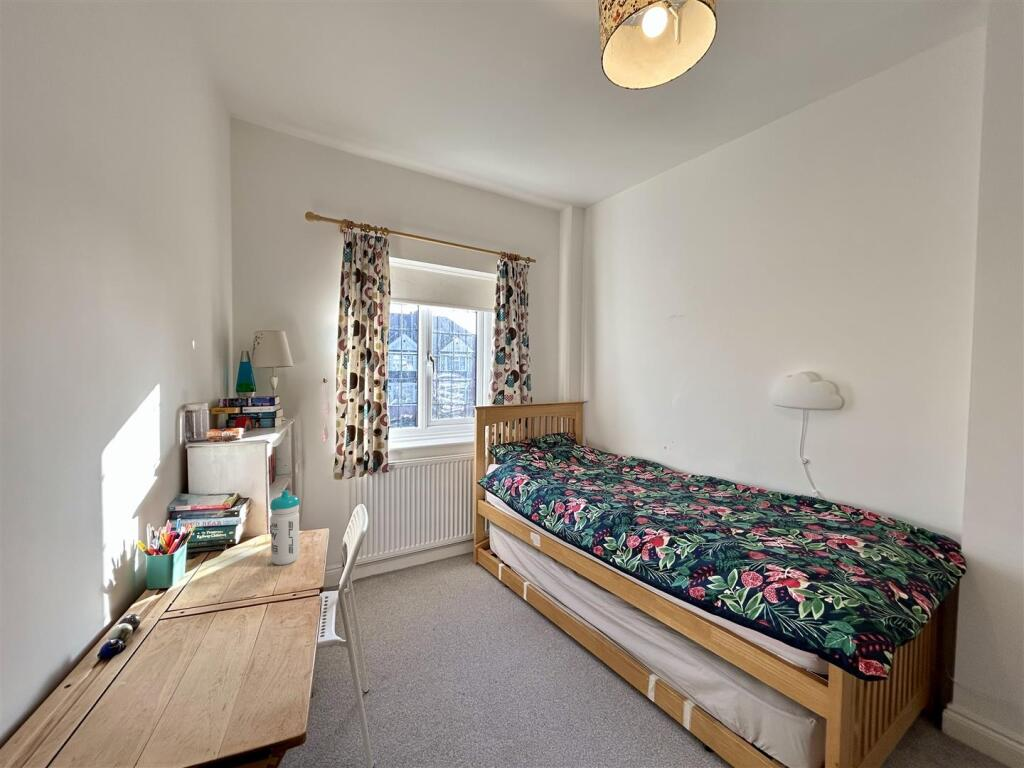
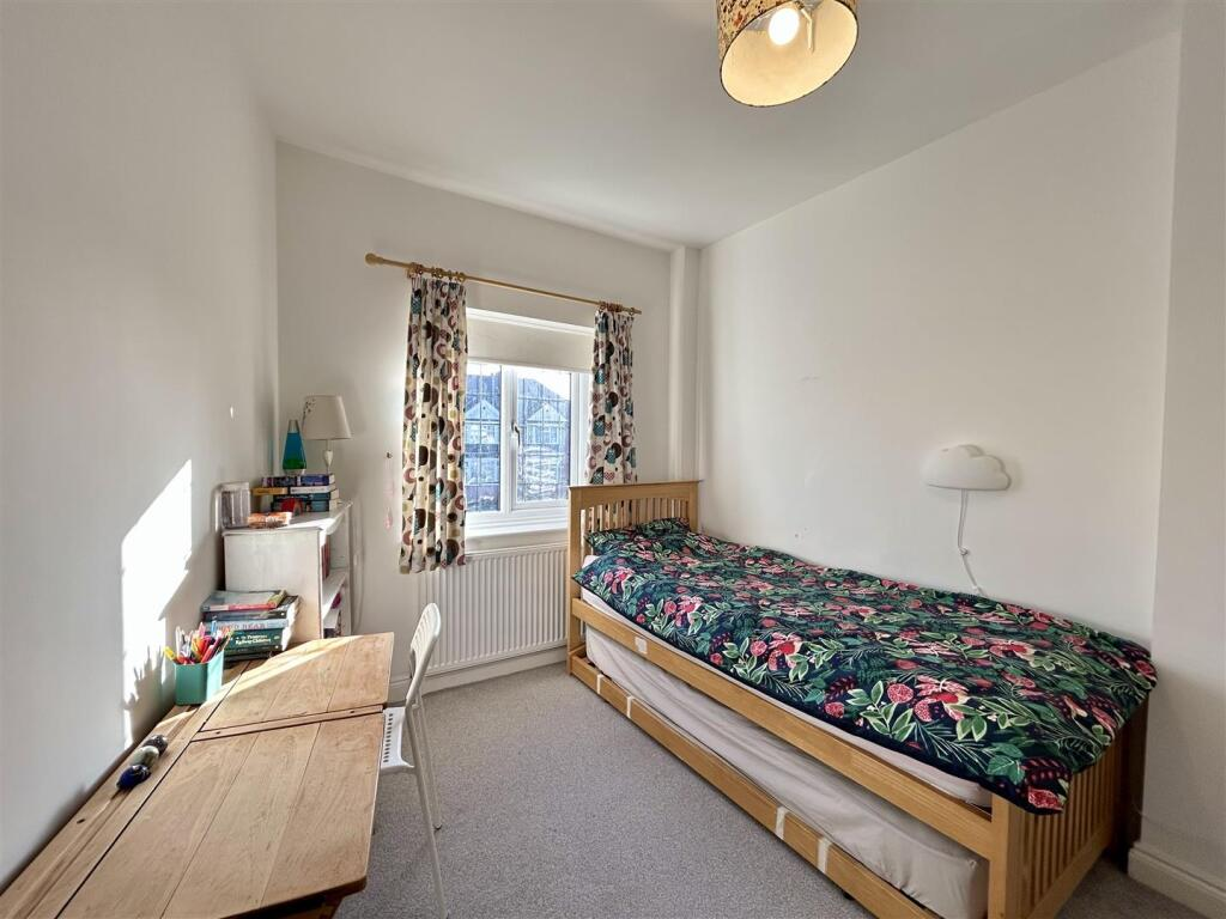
- water bottle [269,489,301,566]
